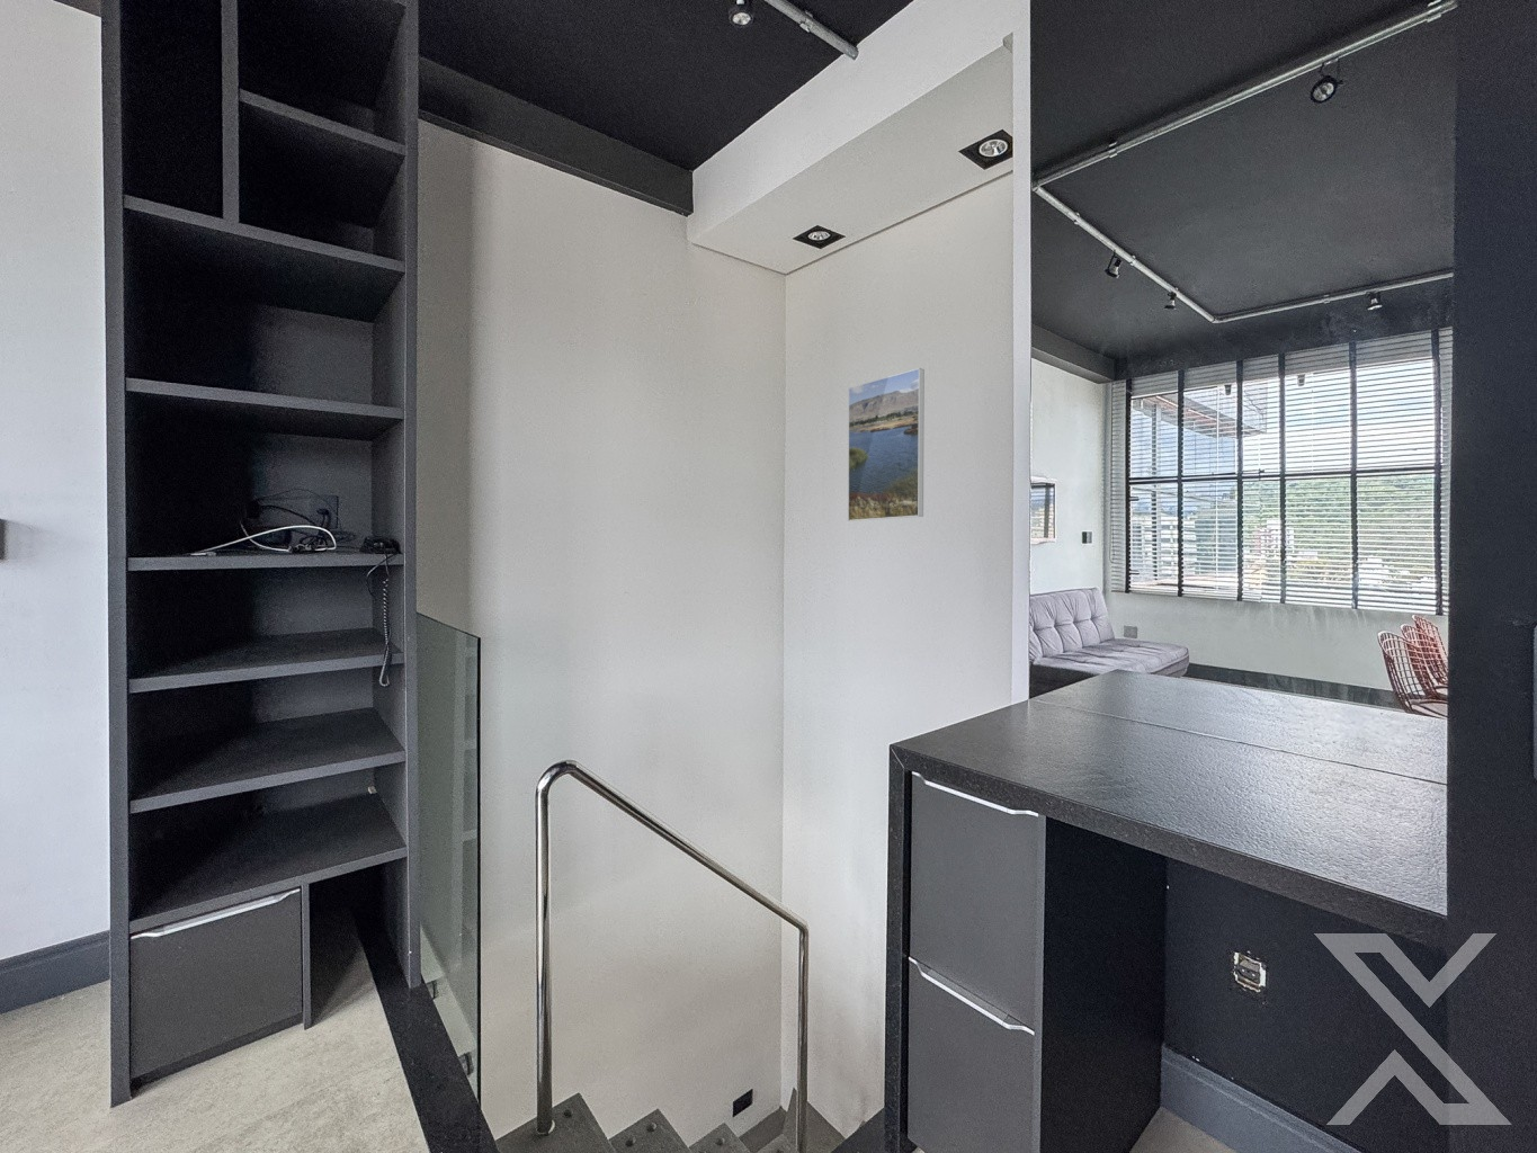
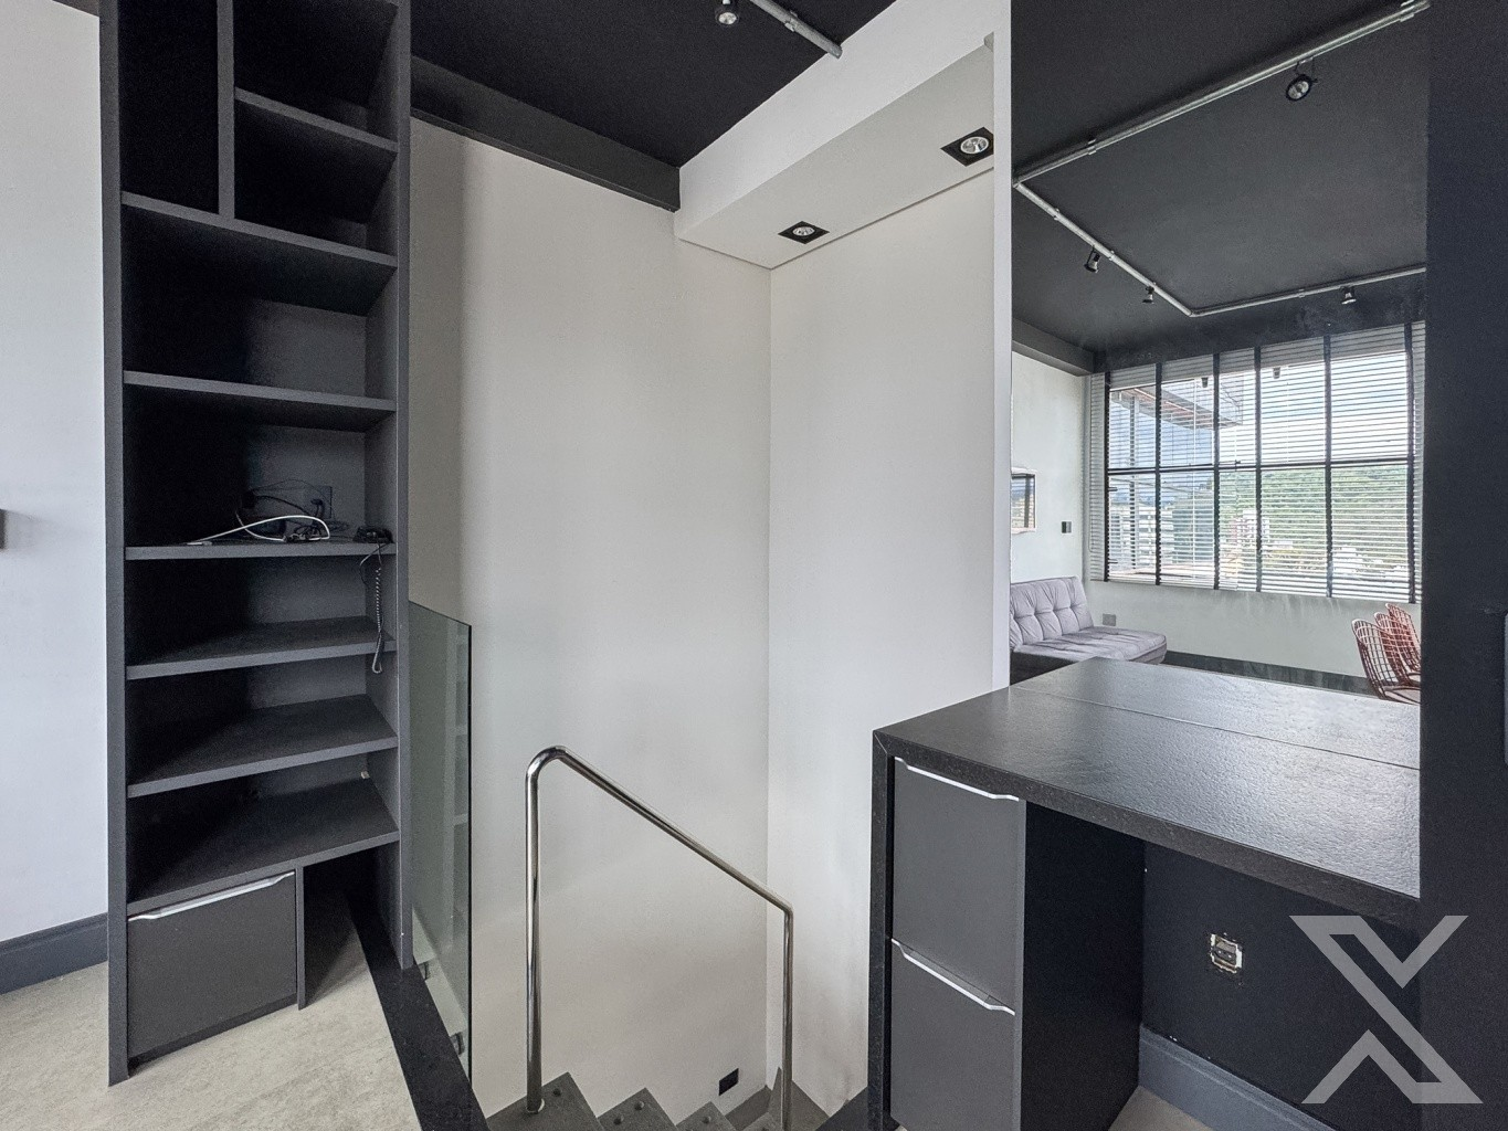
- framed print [847,367,925,522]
